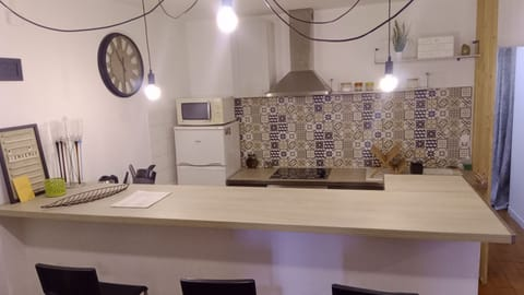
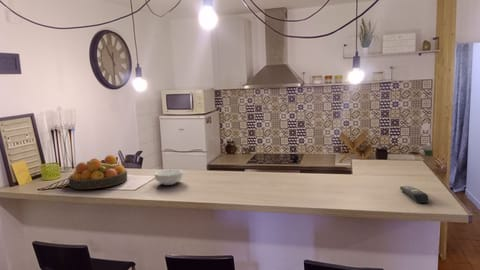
+ cereal bowl [154,168,184,186]
+ remote control [399,185,429,204]
+ fruit bowl [67,154,128,190]
